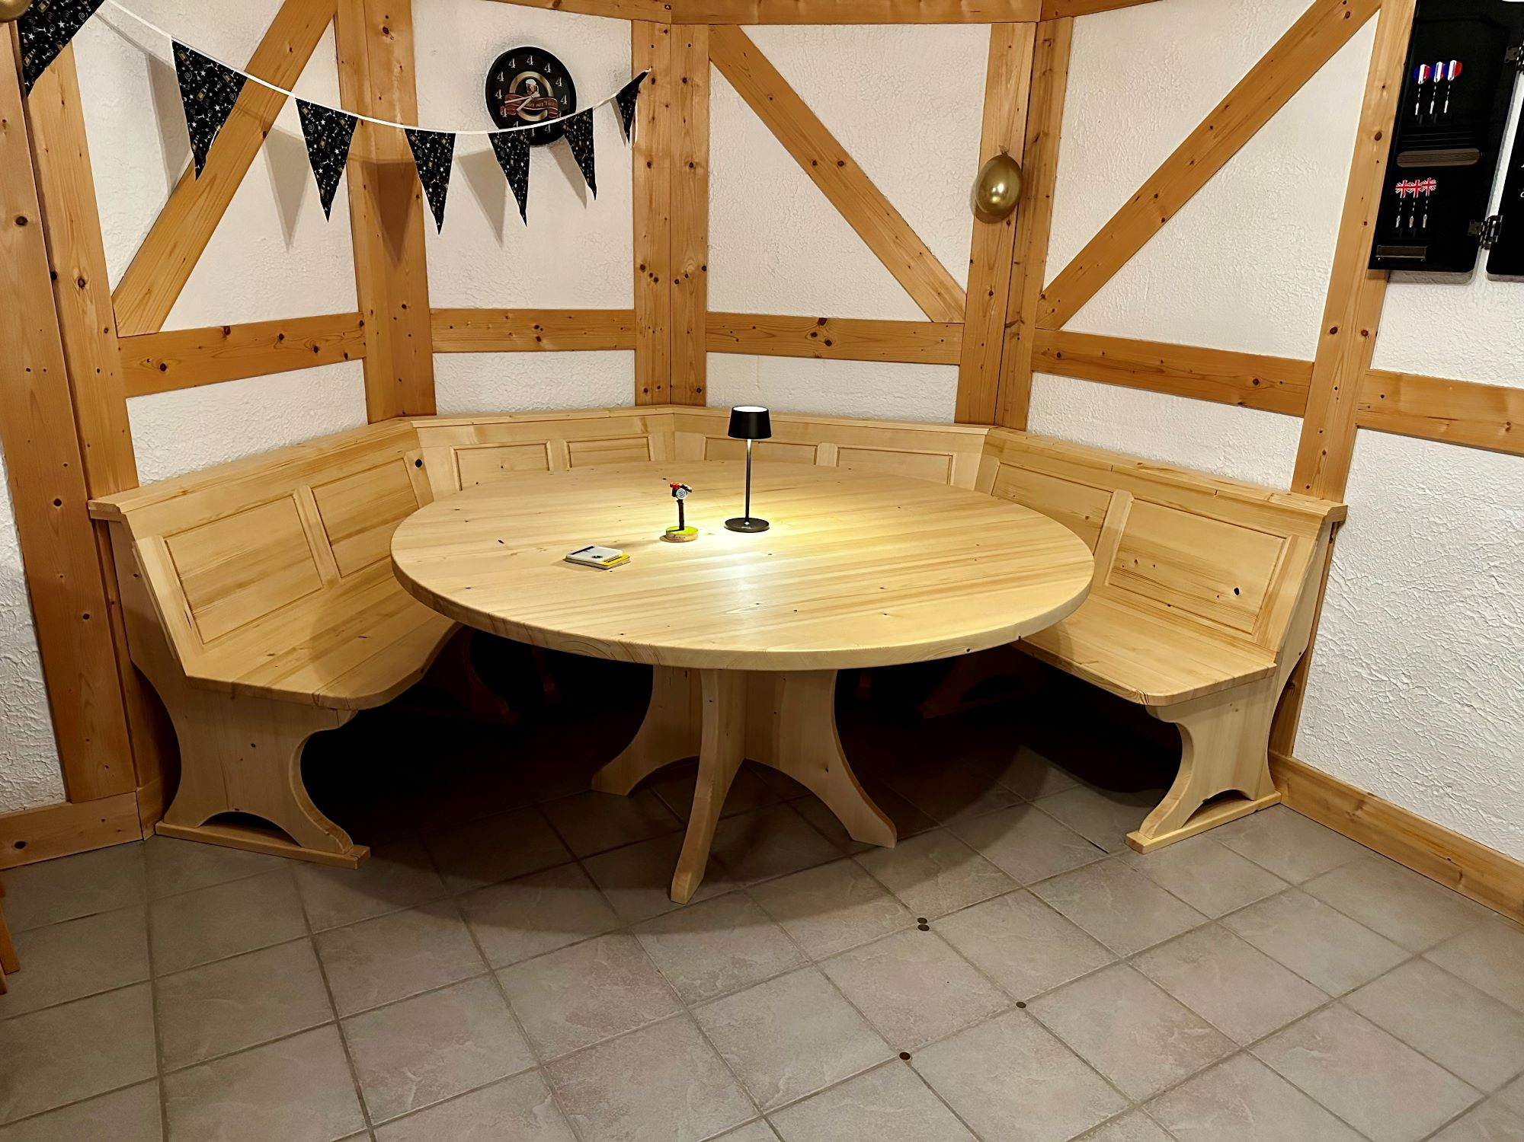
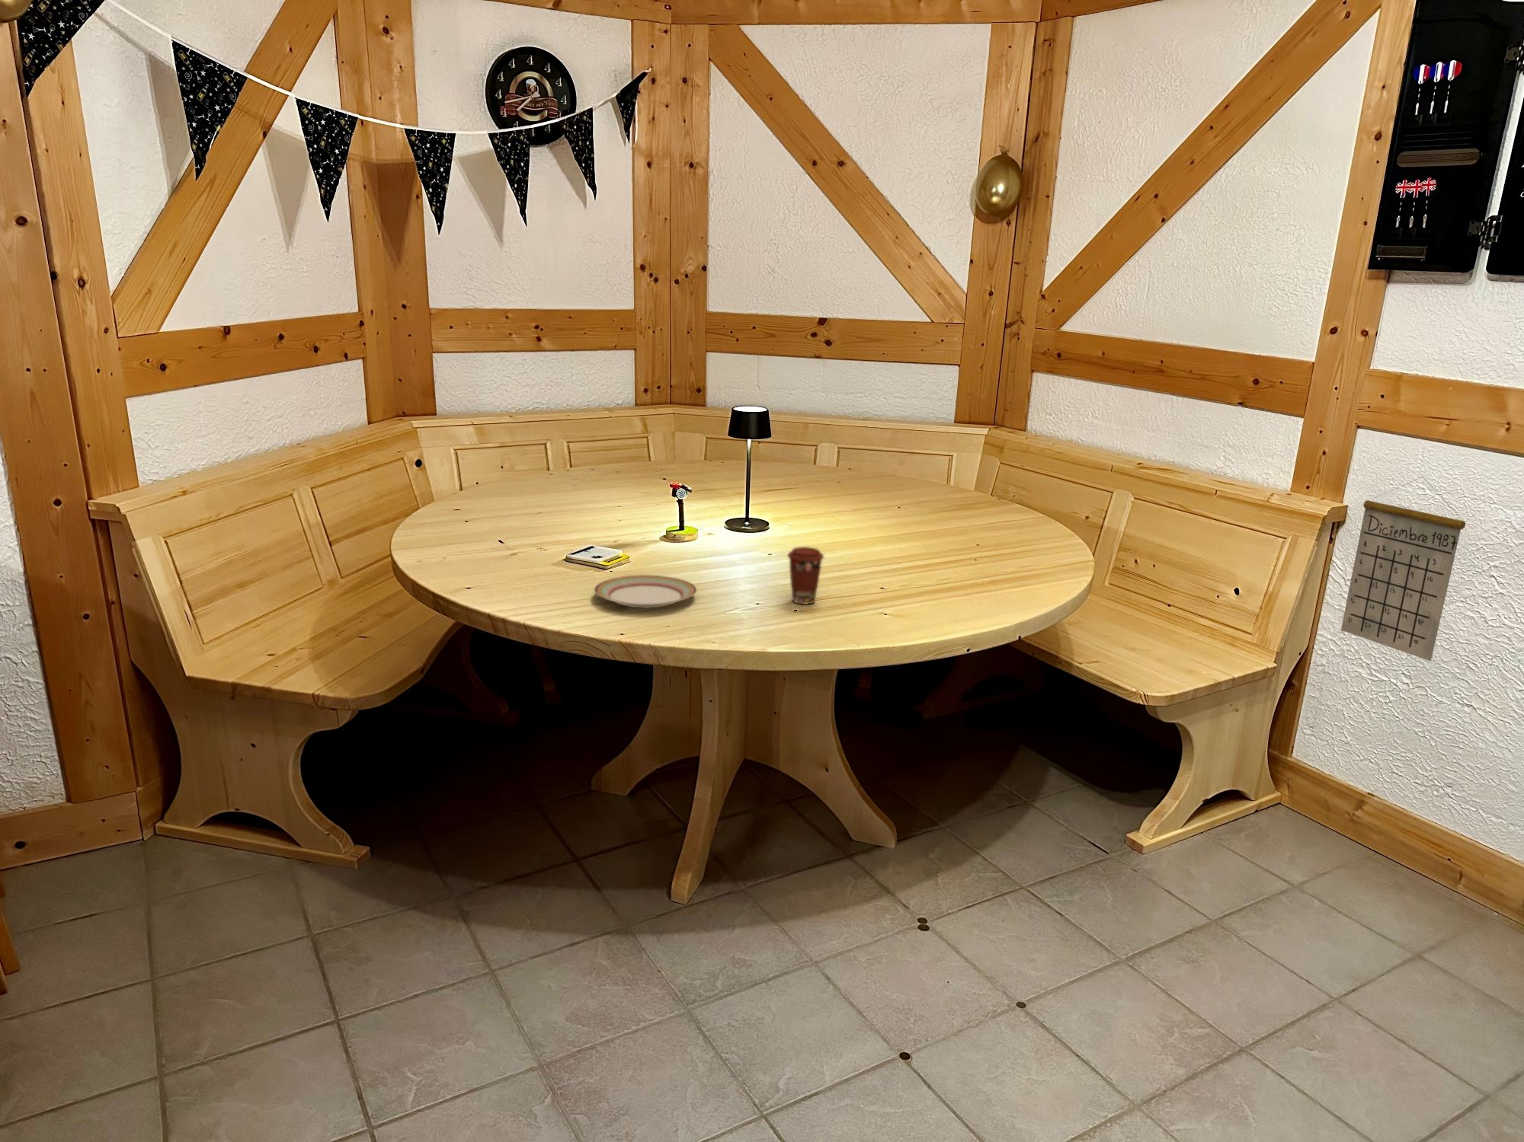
+ plate [594,575,697,609]
+ calendar [1340,476,1466,662]
+ coffee cup [786,546,824,606]
